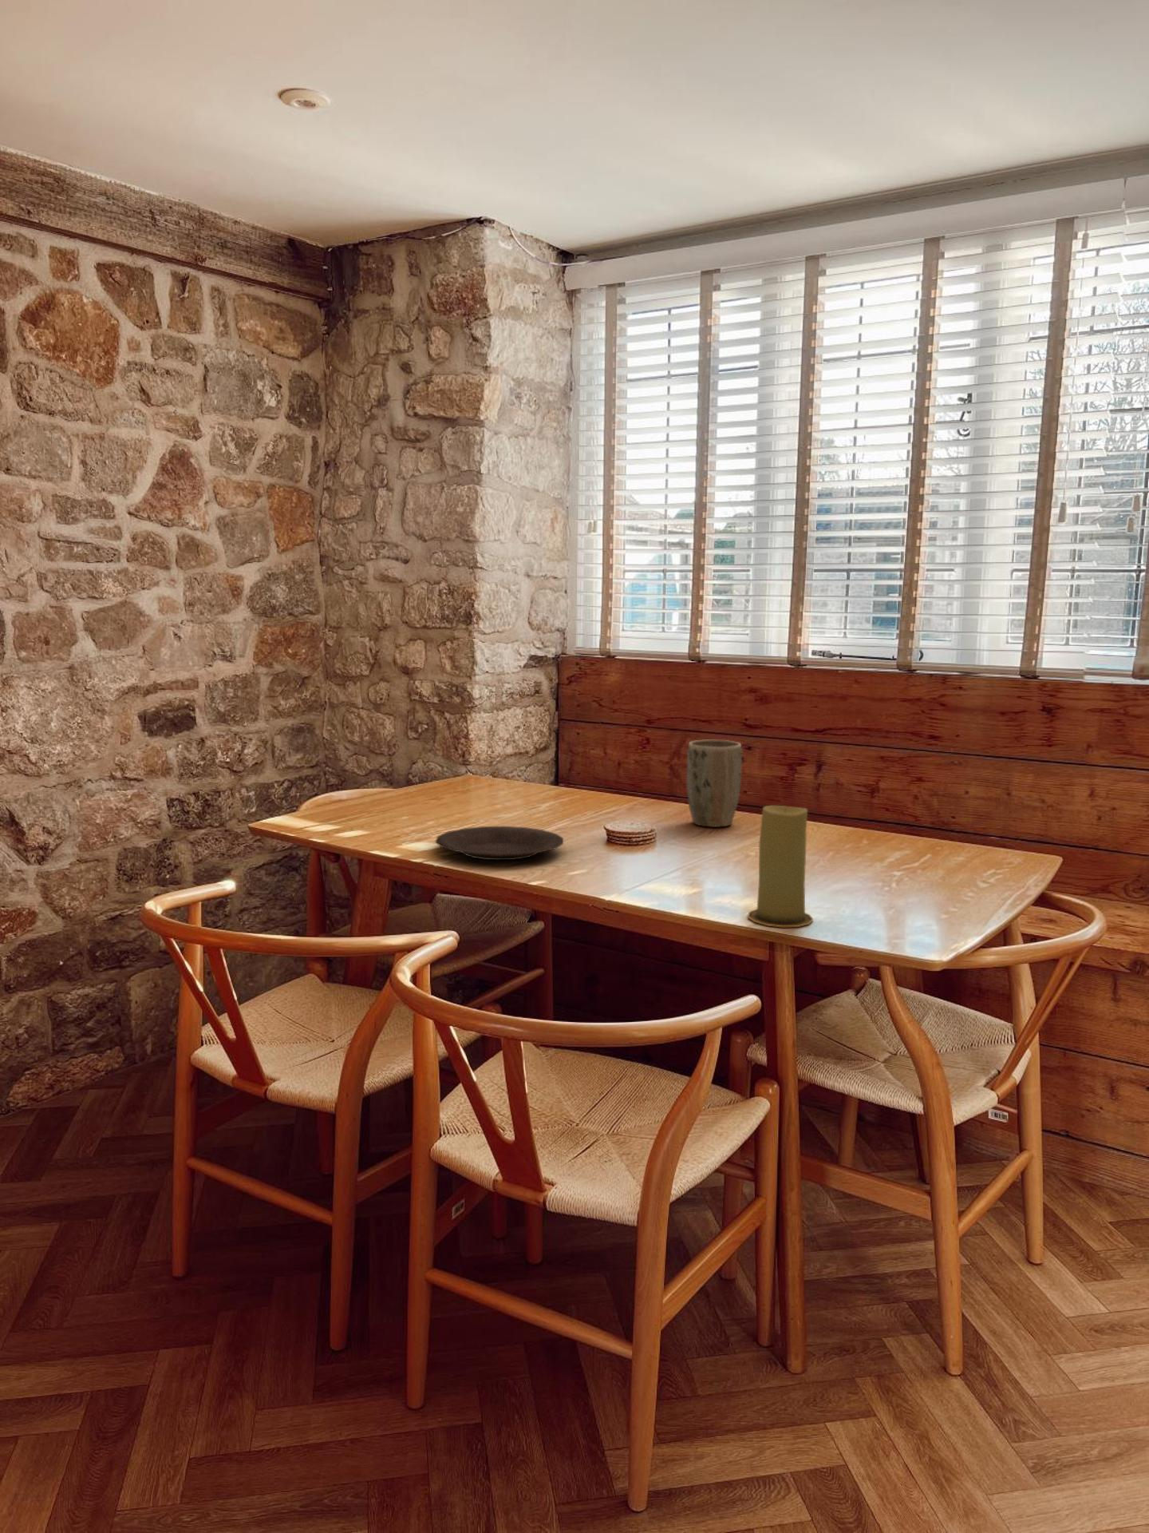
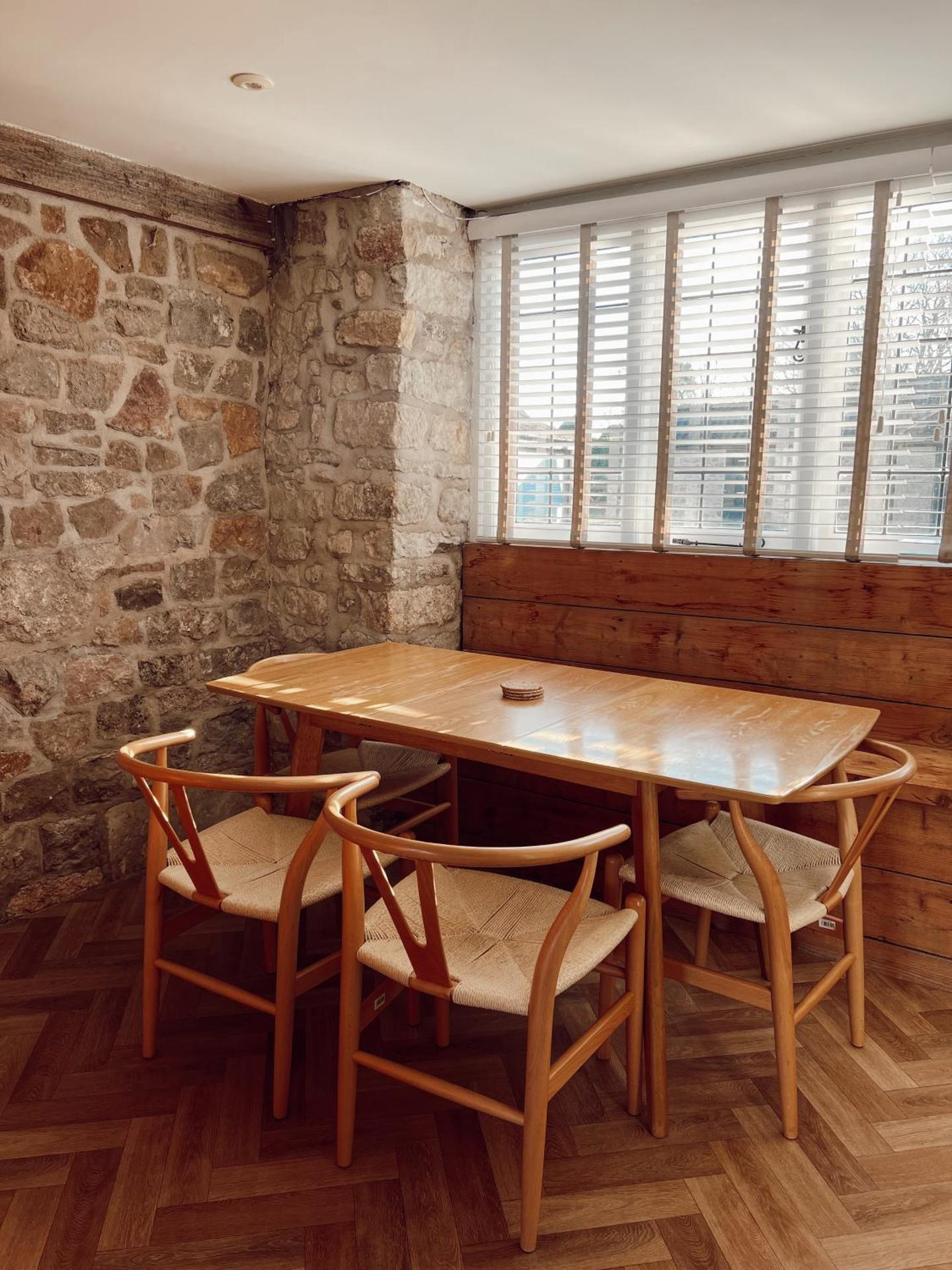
- plate [434,826,564,862]
- plant pot [686,740,742,828]
- candle [747,805,813,928]
